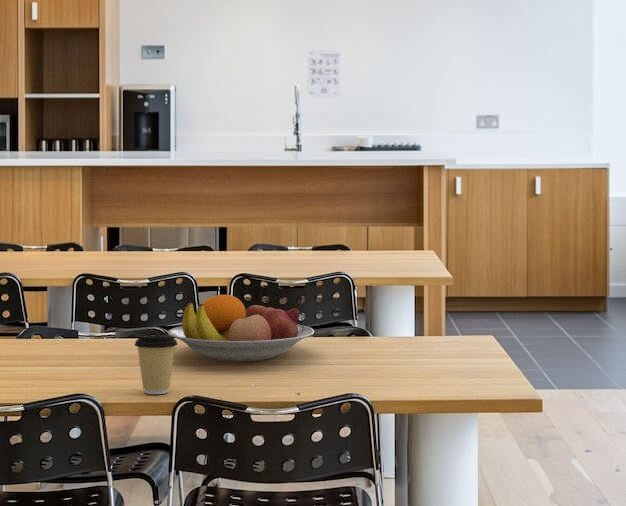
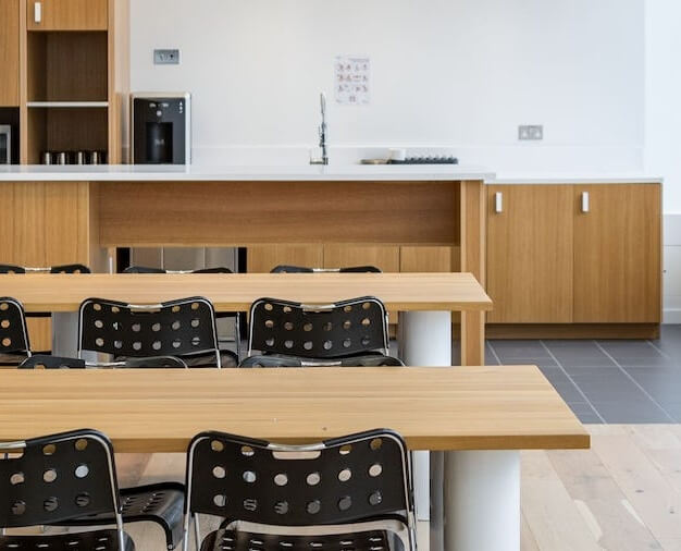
- coffee cup [134,334,179,395]
- fruit bowl [167,294,315,362]
